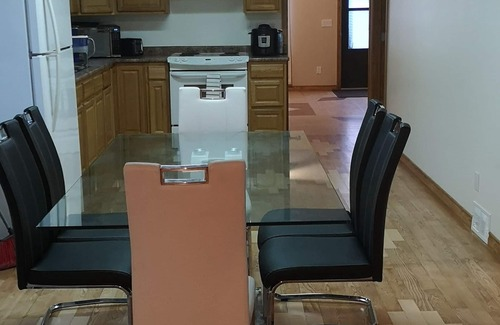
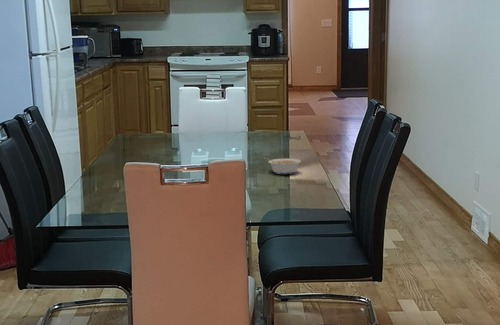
+ legume [263,156,302,175]
